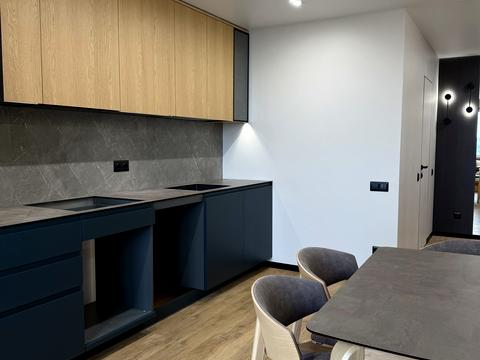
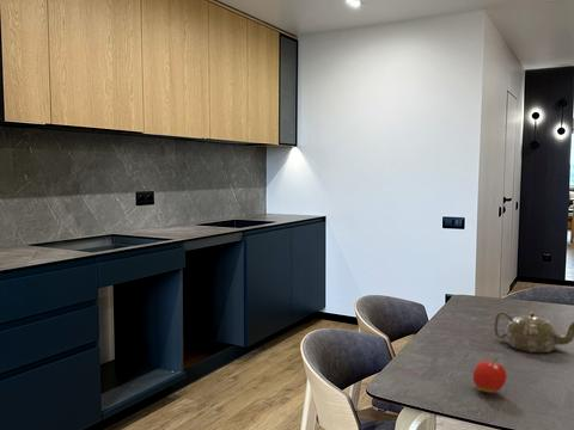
+ fruit [472,357,508,394]
+ teapot [493,311,574,354]
